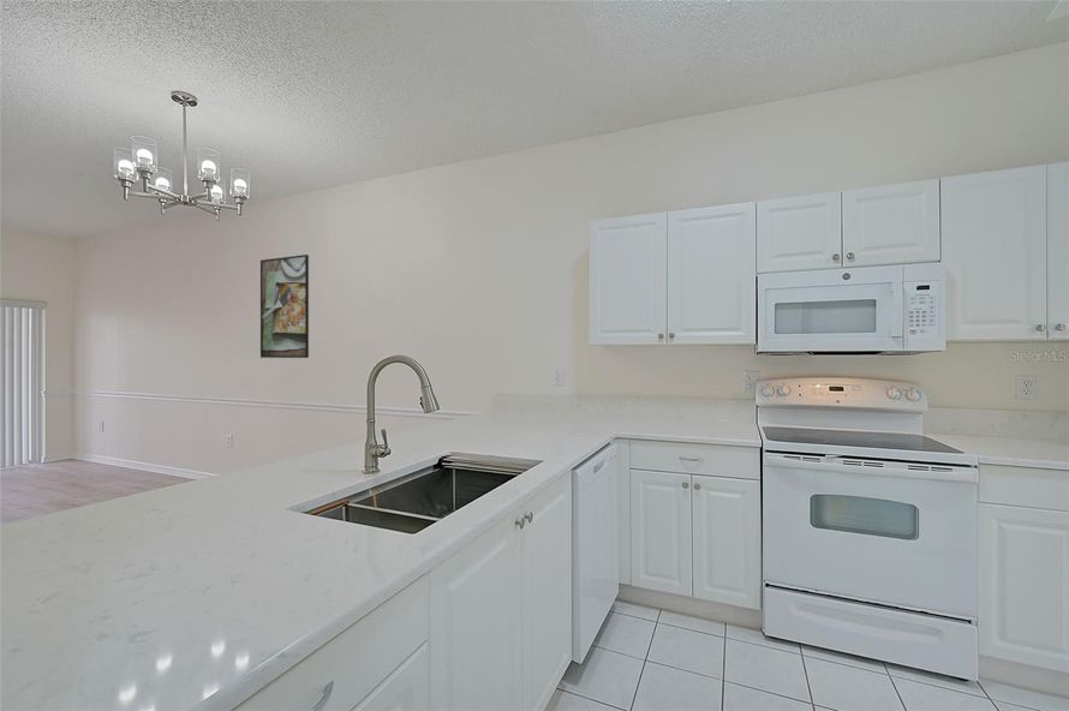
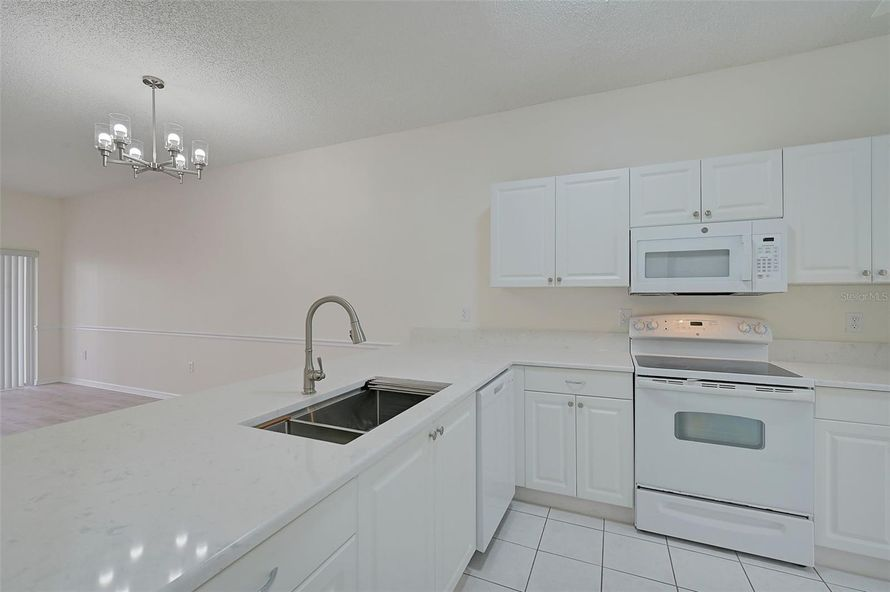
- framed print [259,253,310,359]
